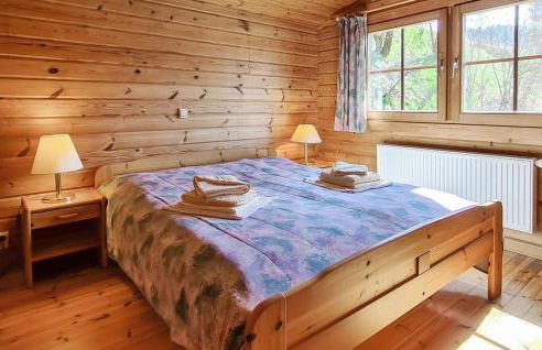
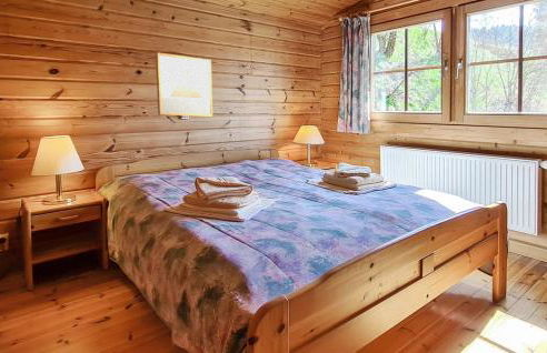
+ wall art [155,52,213,118]
